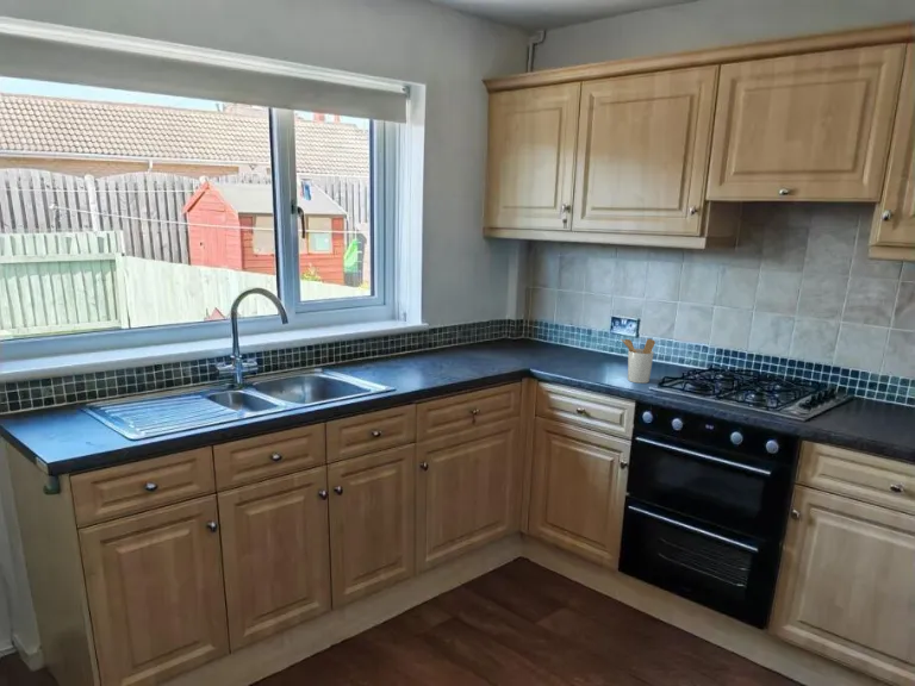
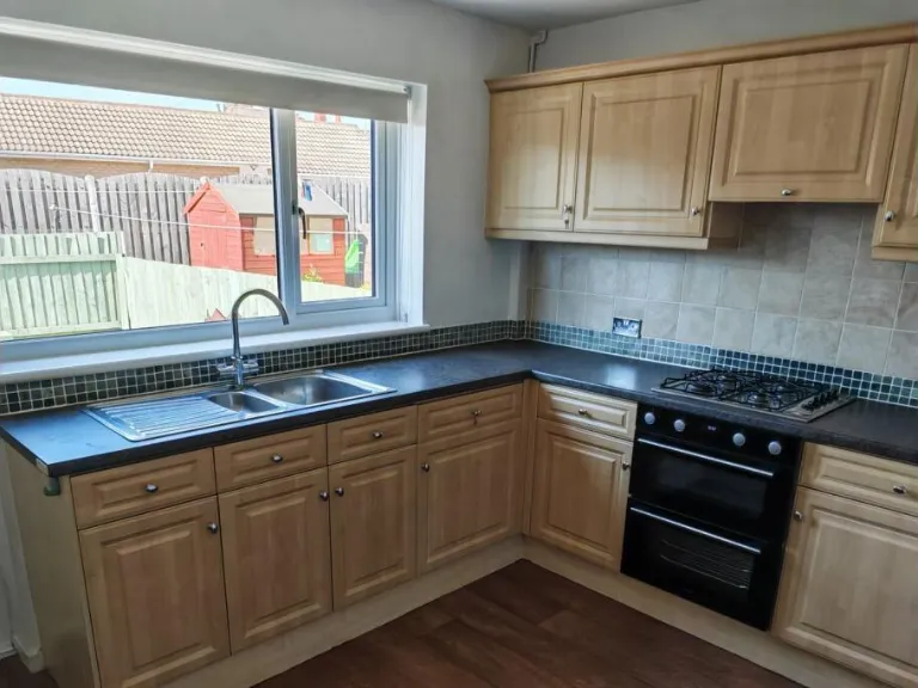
- utensil holder [621,338,656,385]
